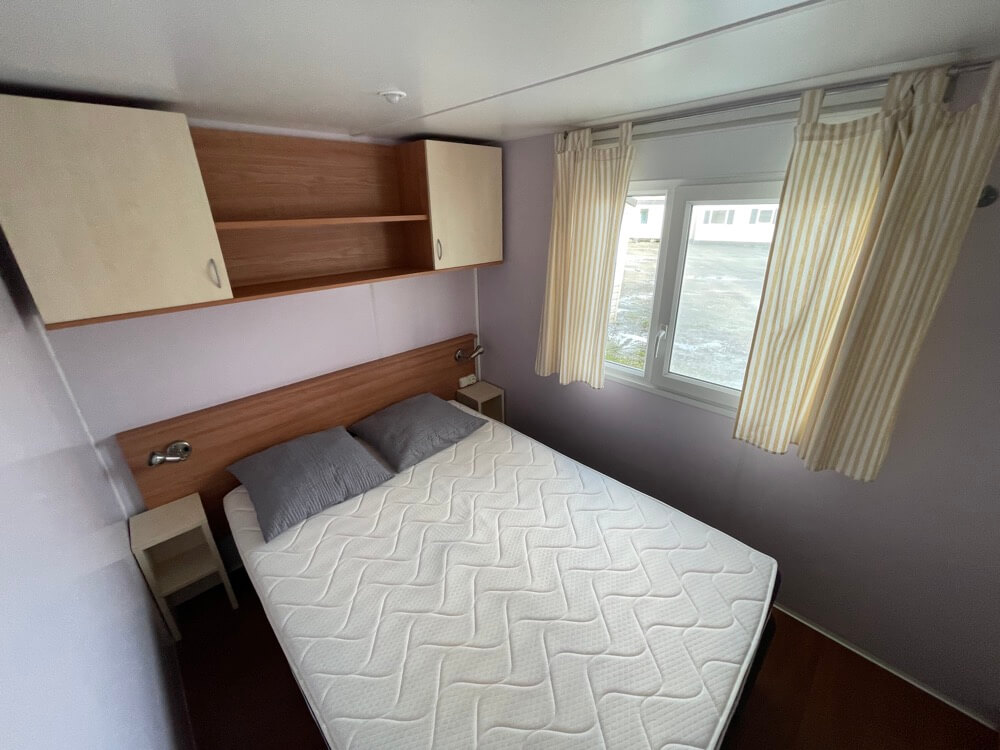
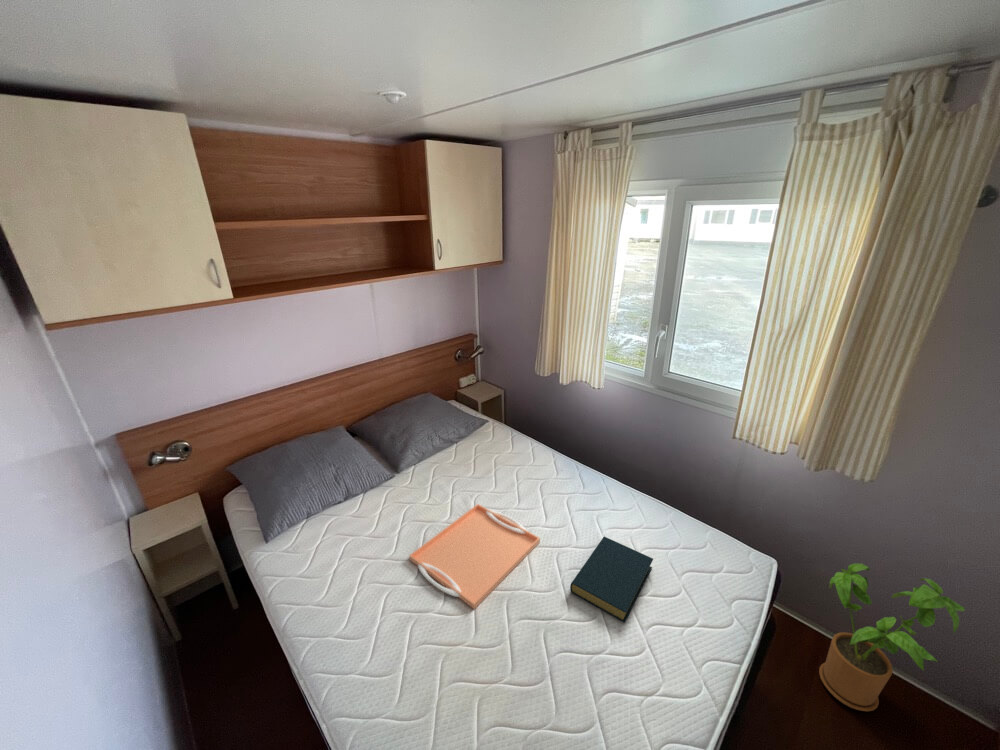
+ serving tray [408,503,541,610]
+ hardback book [569,536,654,623]
+ house plant [818,563,966,712]
